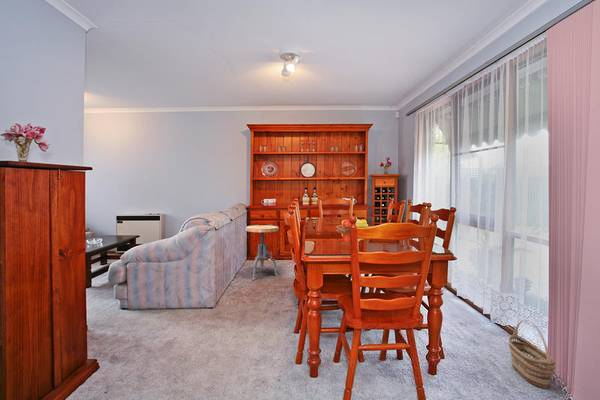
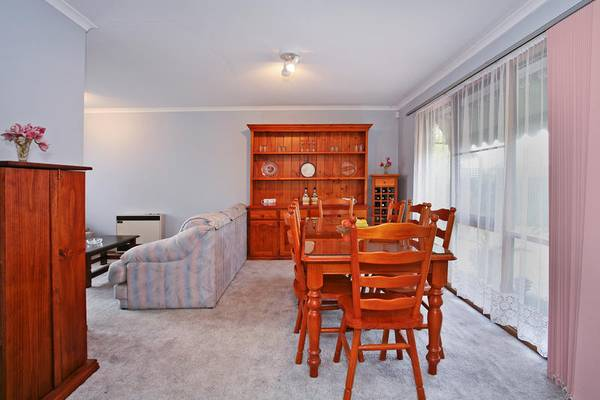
- side table [245,224,280,281]
- basket [508,319,556,389]
